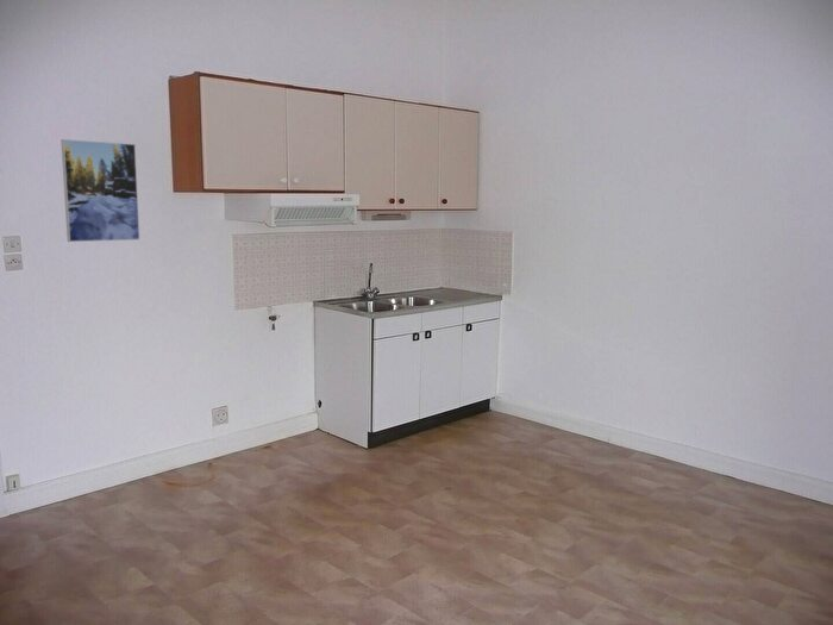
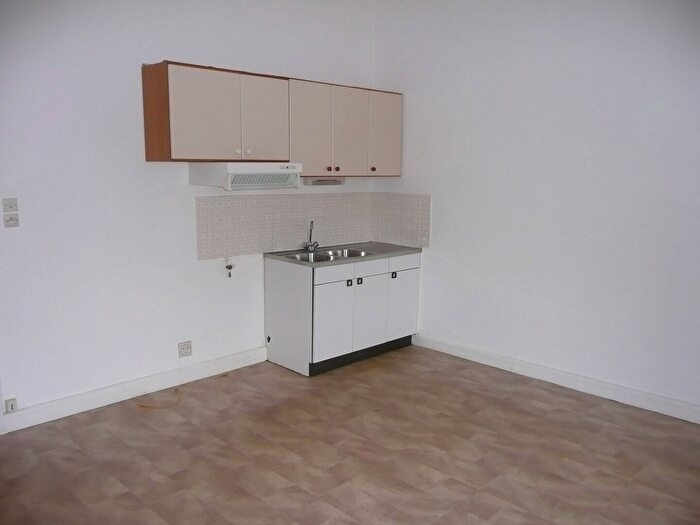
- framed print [60,138,140,243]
